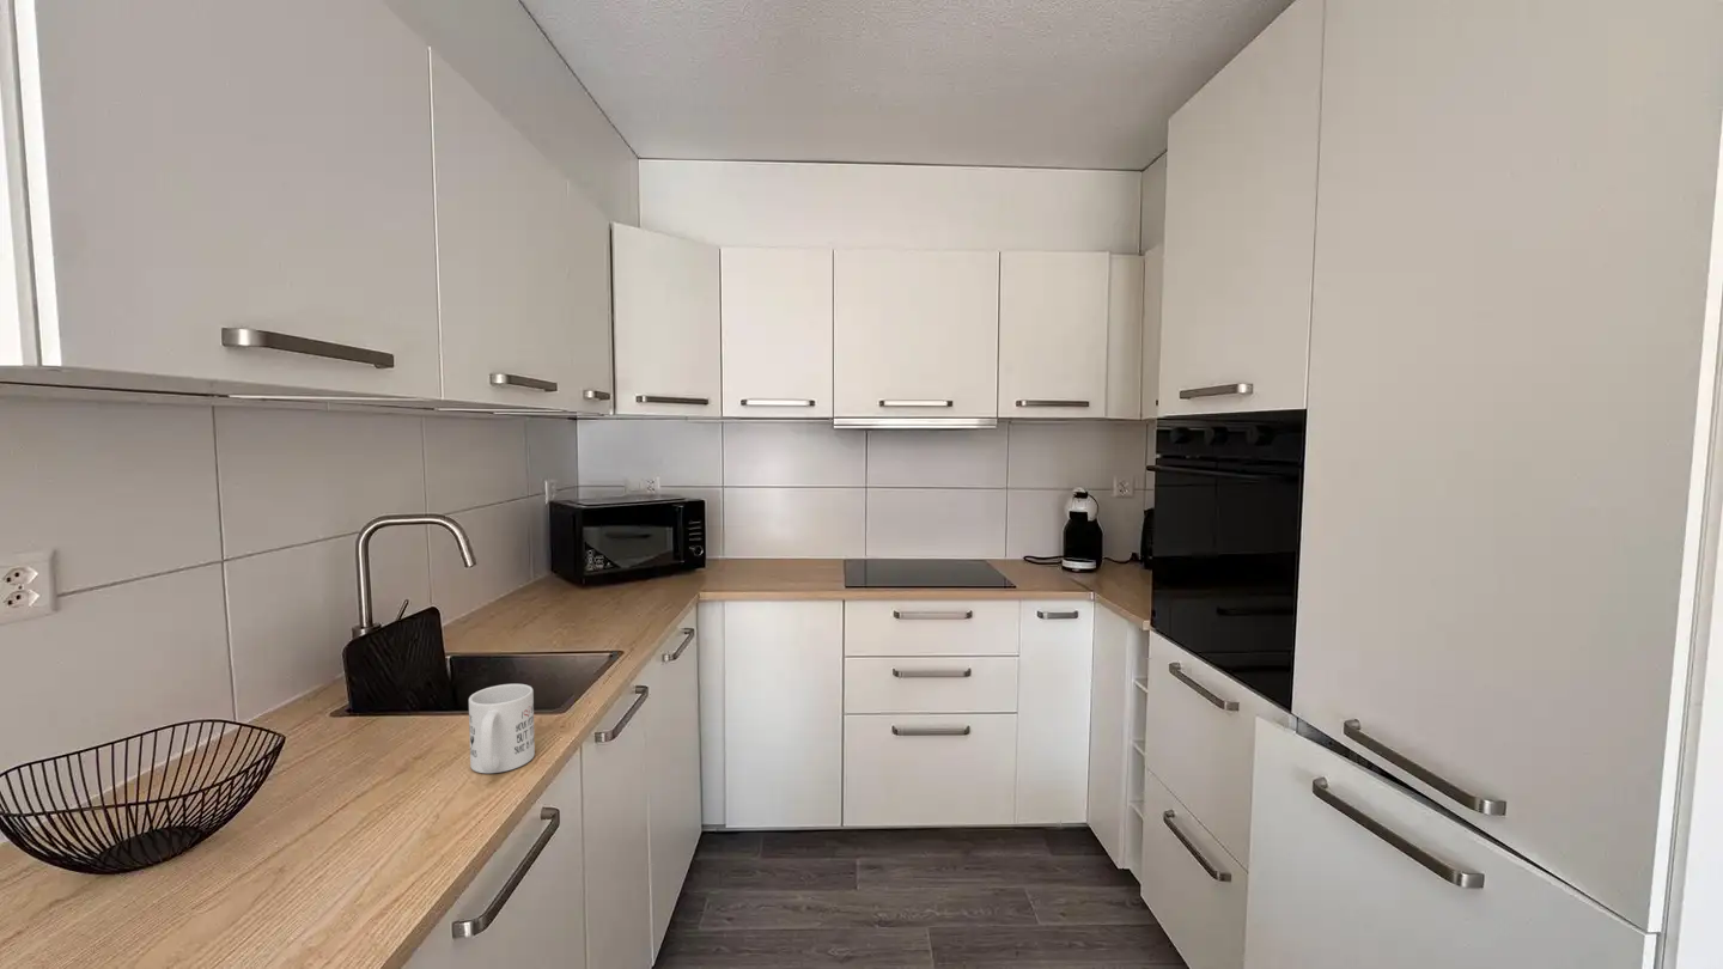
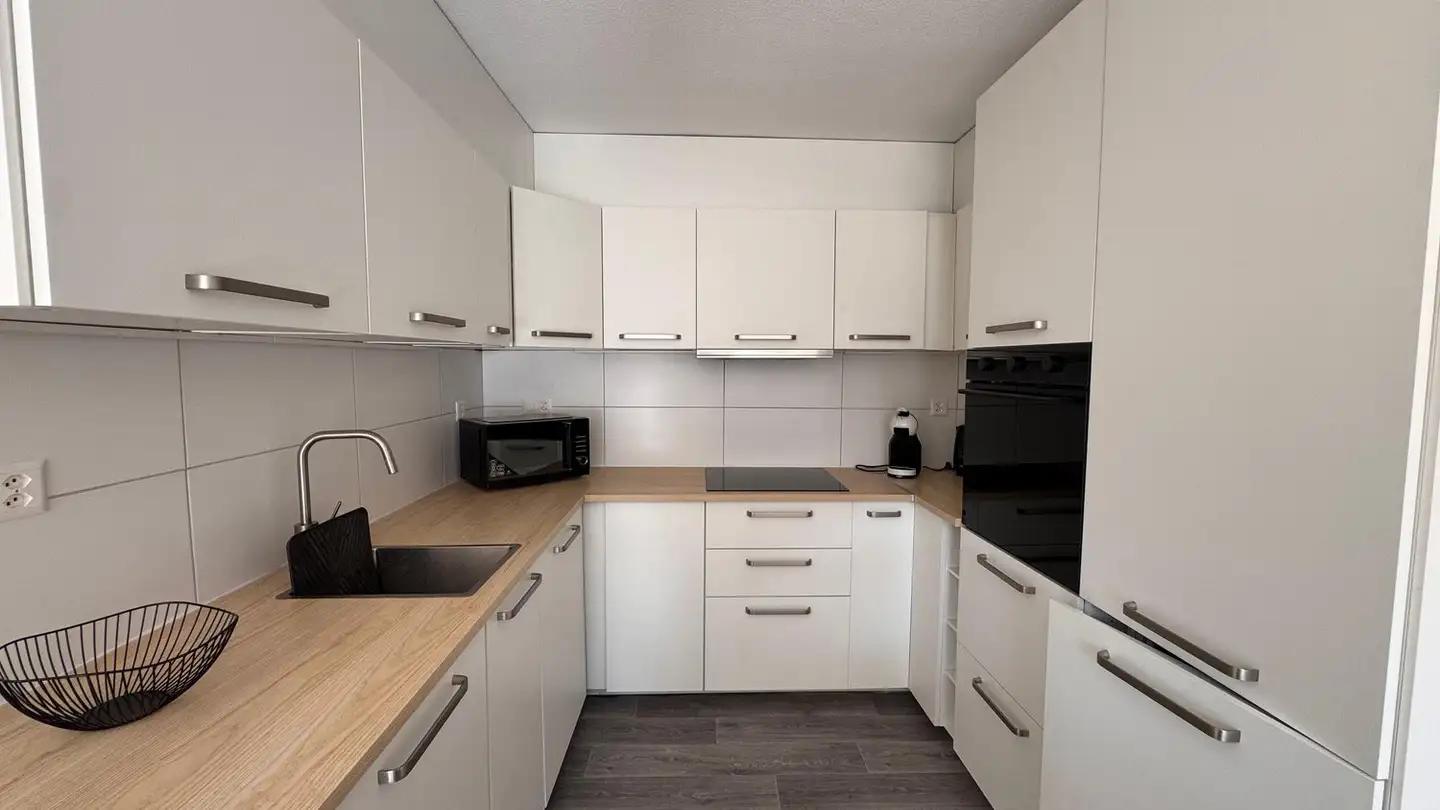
- mug [468,683,536,774]
